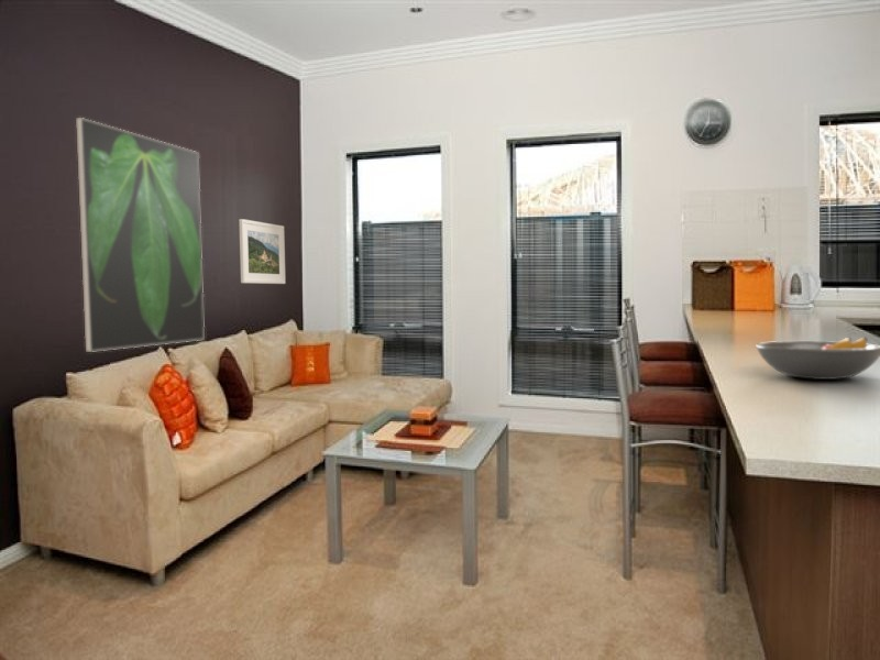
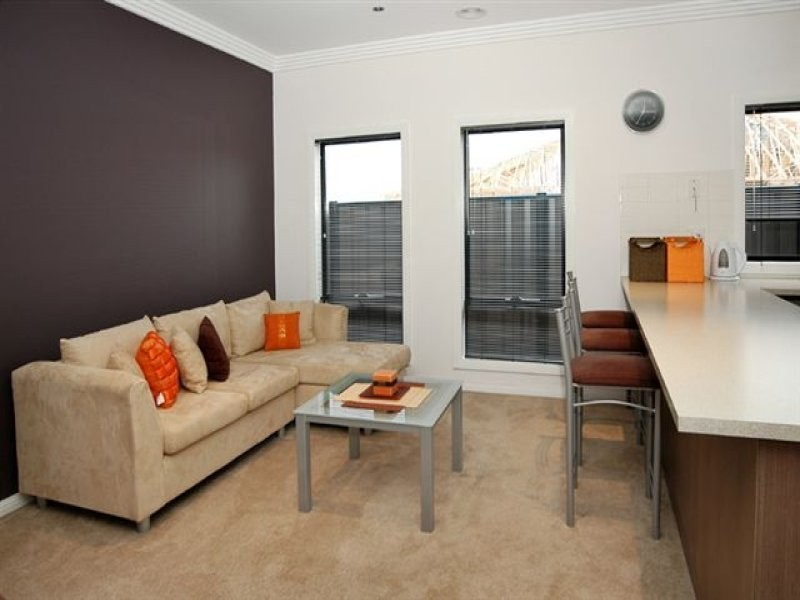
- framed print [238,218,286,285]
- fruit bowl [755,337,880,381]
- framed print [75,117,206,353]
